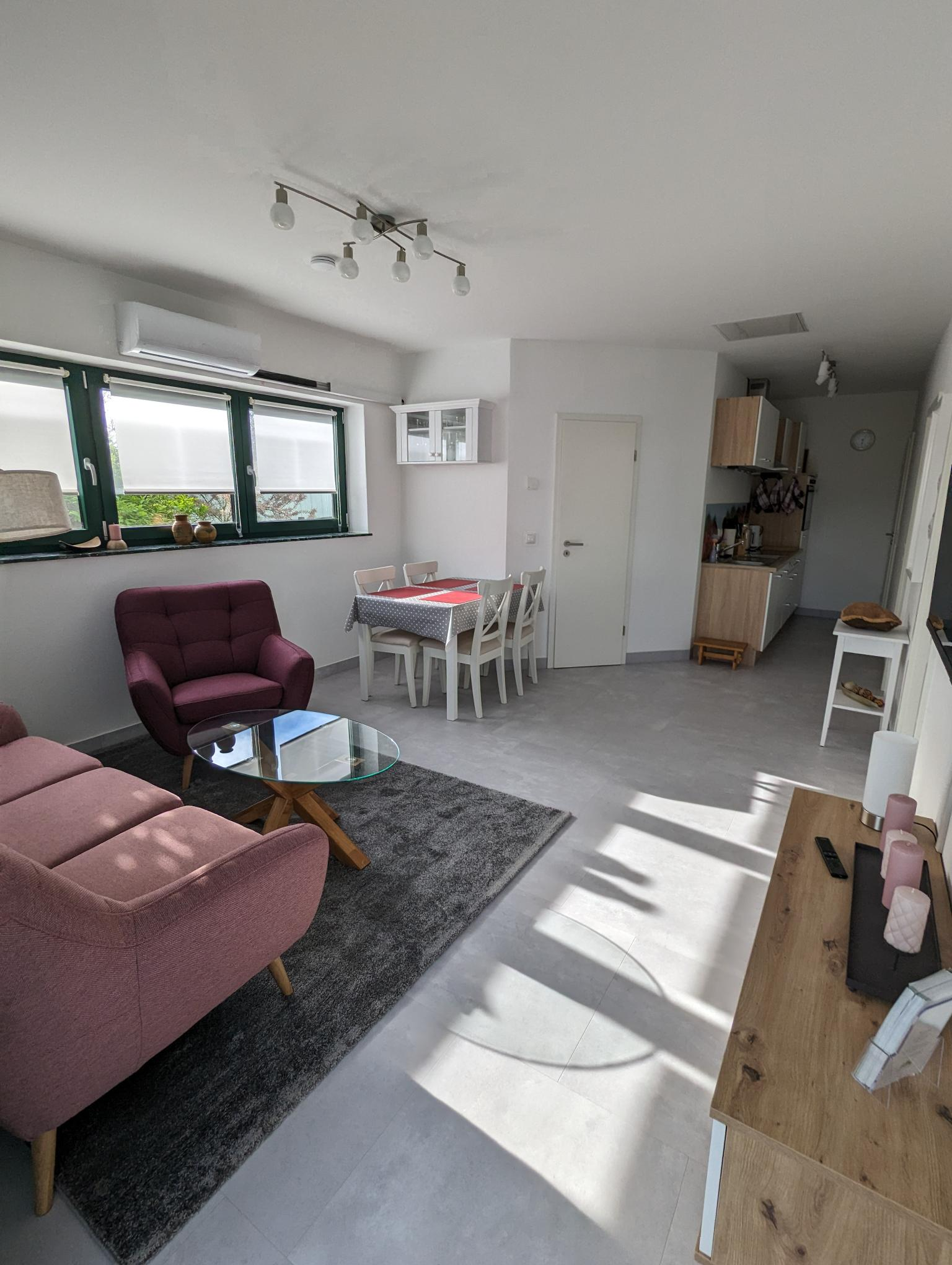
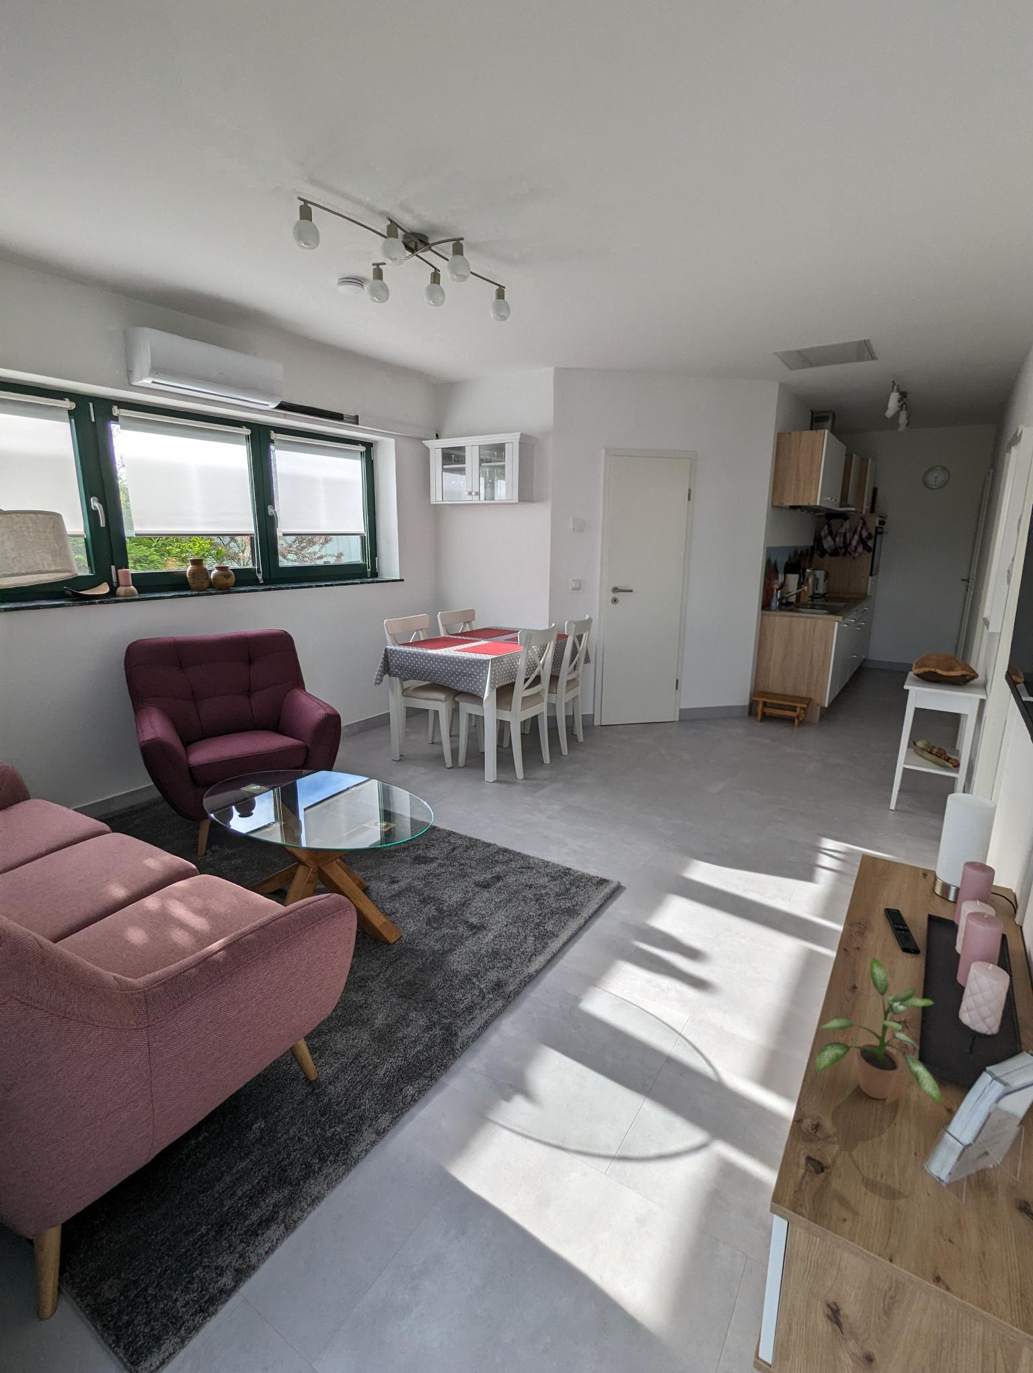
+ potted plant [815,956,942,1106]
